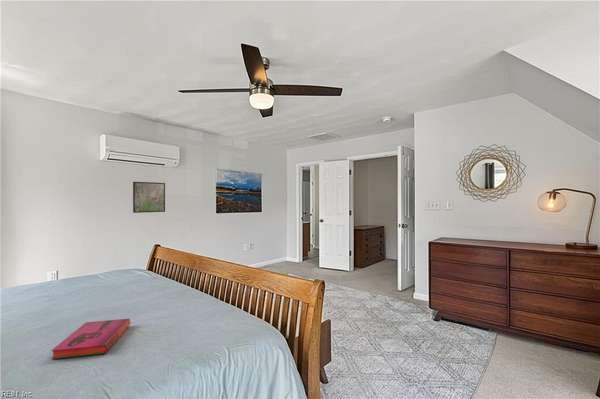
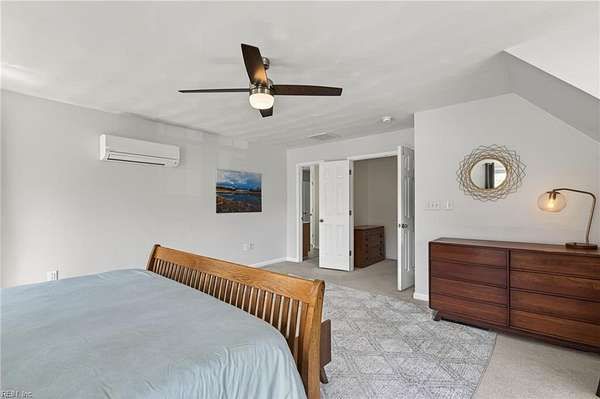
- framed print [132,181,166,214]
- hardback book [50,317,131,360]
